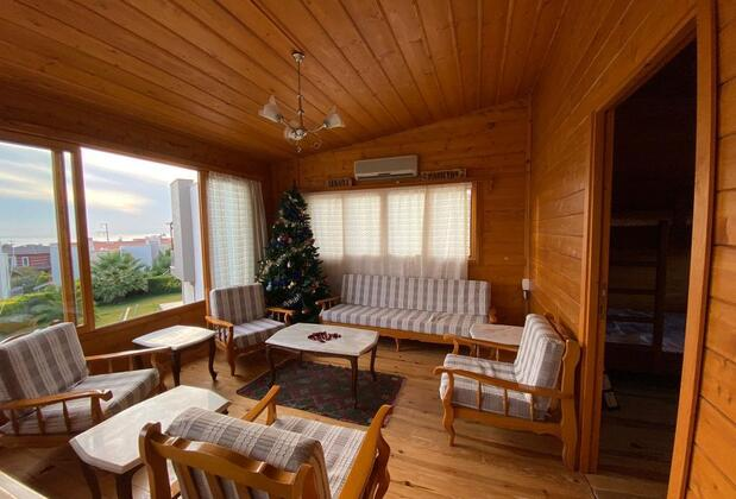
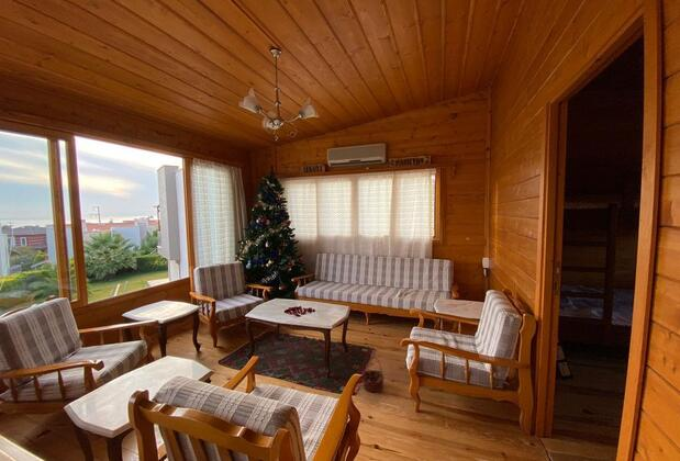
+ basket [361,356,386,393]
